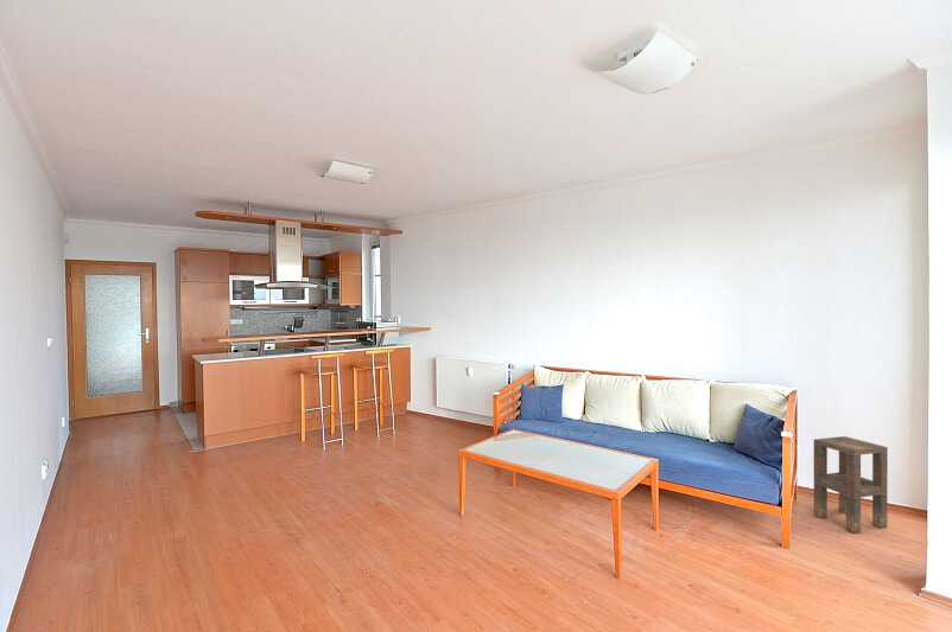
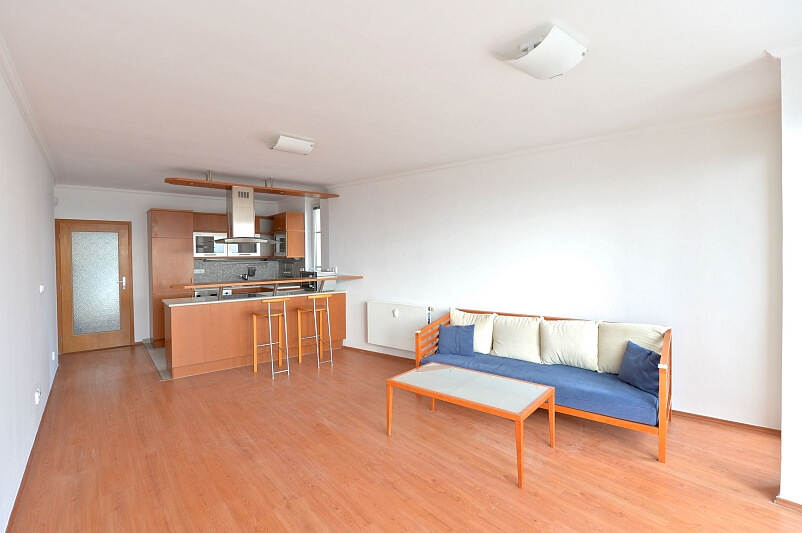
- side table [813,435,889,534]
